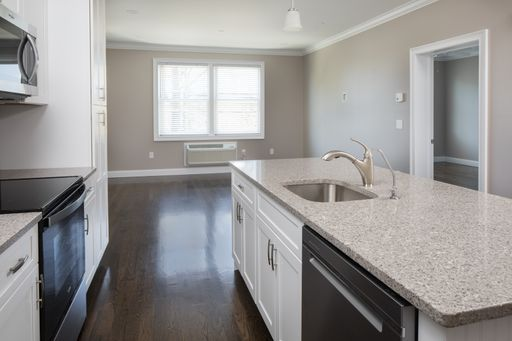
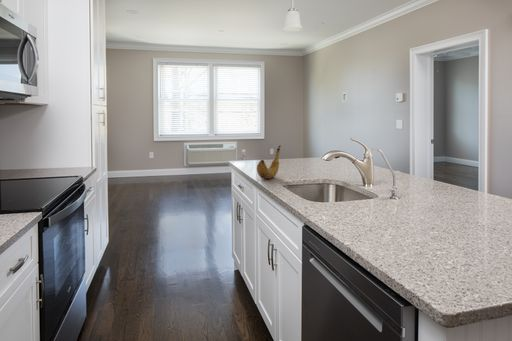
+ banana [256,144,282,180]
